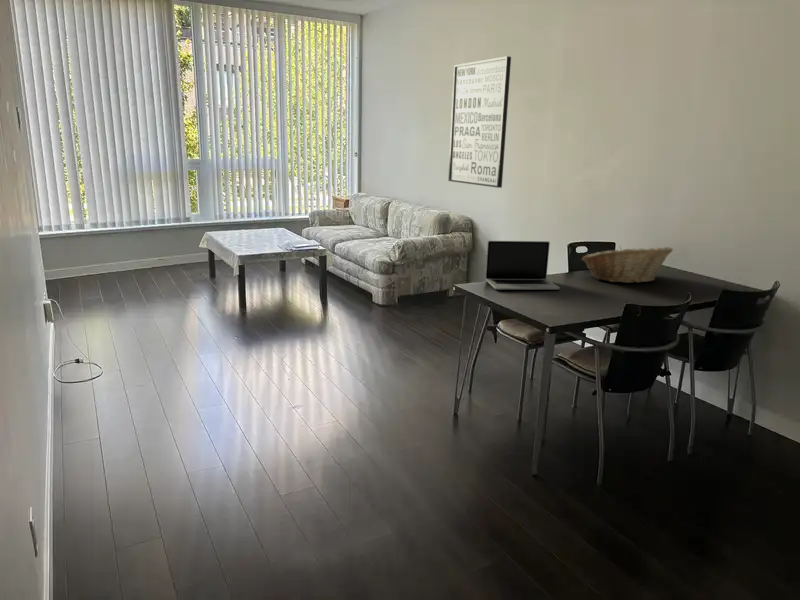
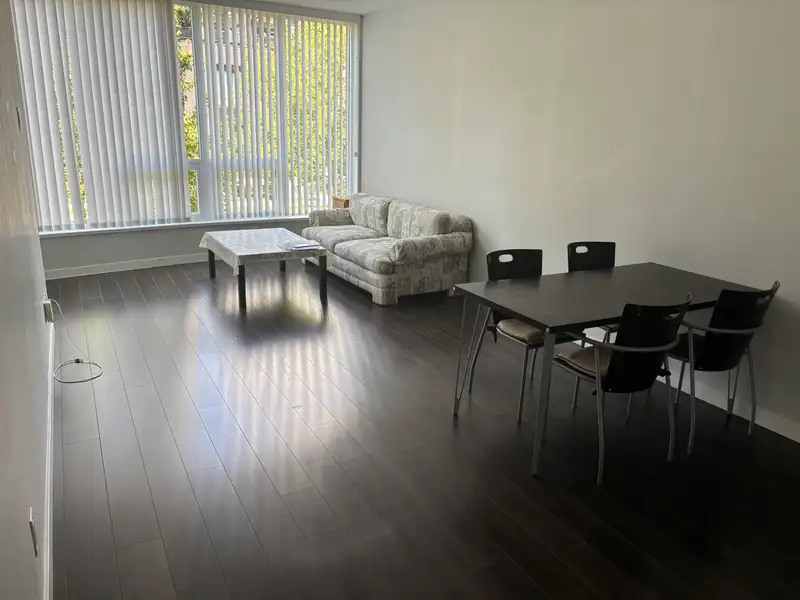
- fruit basket [581,244,674,284]
- laptop [484,240,561,291]
- wall art [447,55,512,189]
